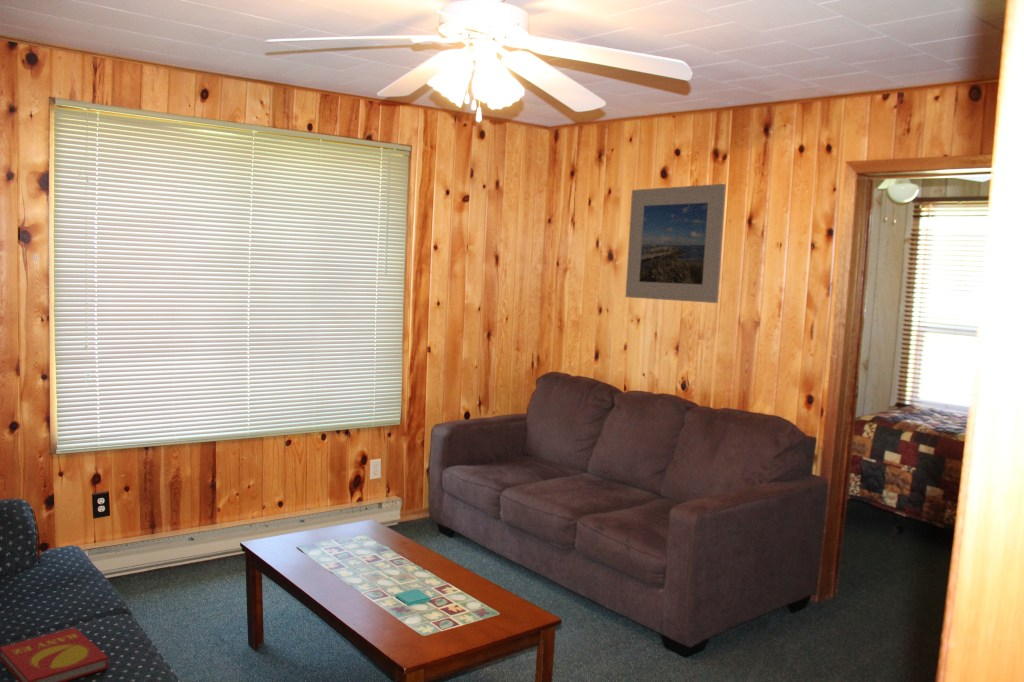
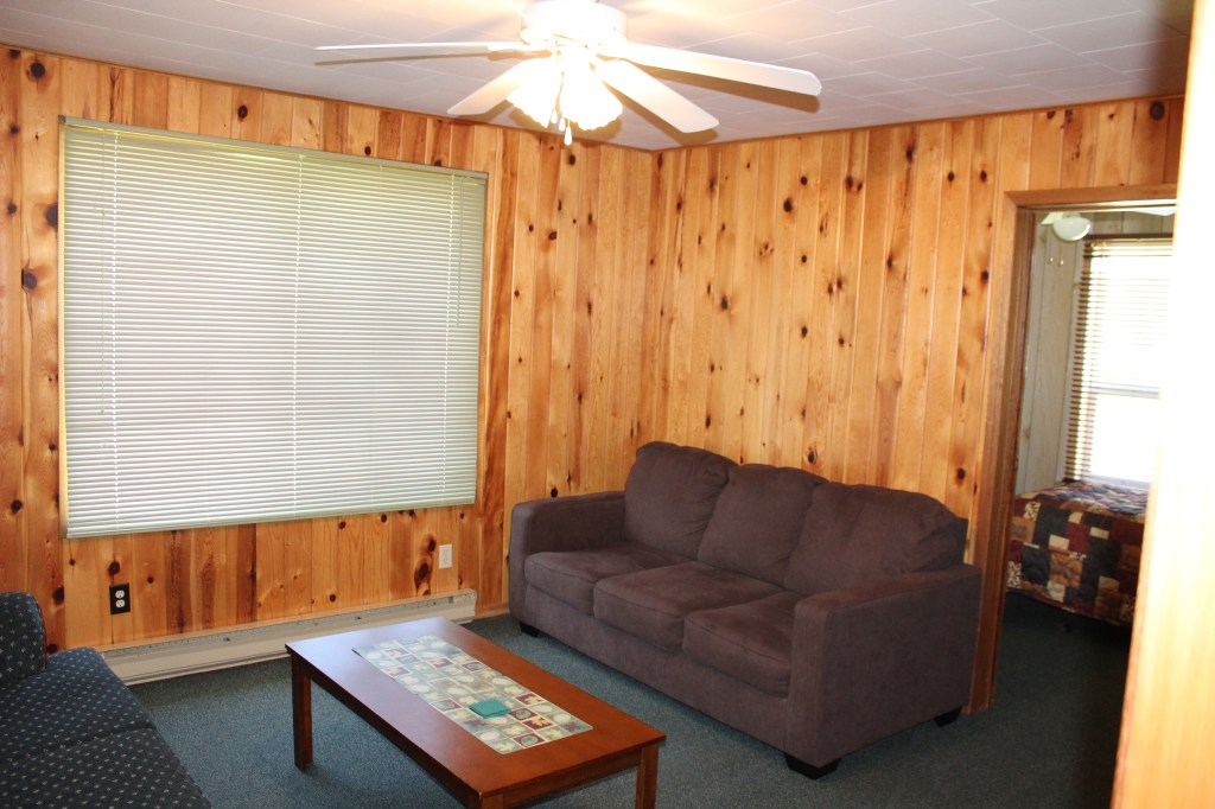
- book [0,626,109,682]
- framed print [624,183,727,304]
